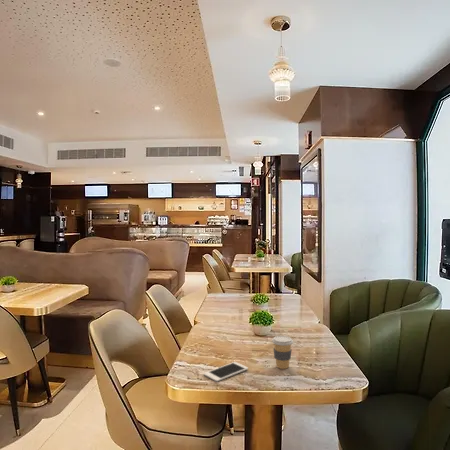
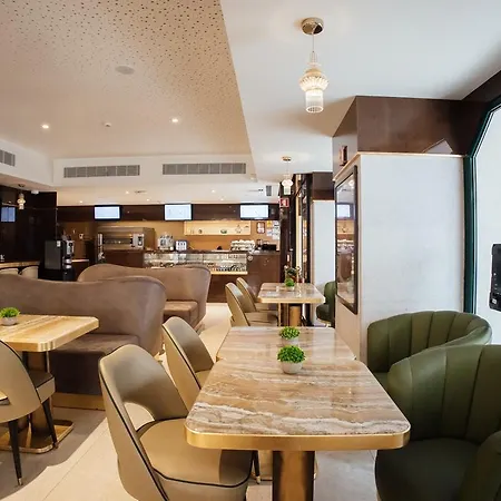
- coffee cup [271,335,294,370]
- cell phone [203,361,249,383]
